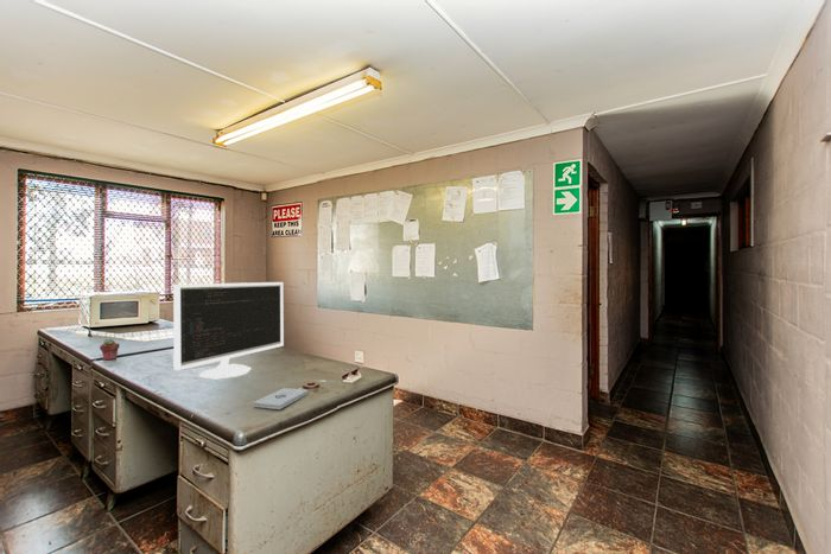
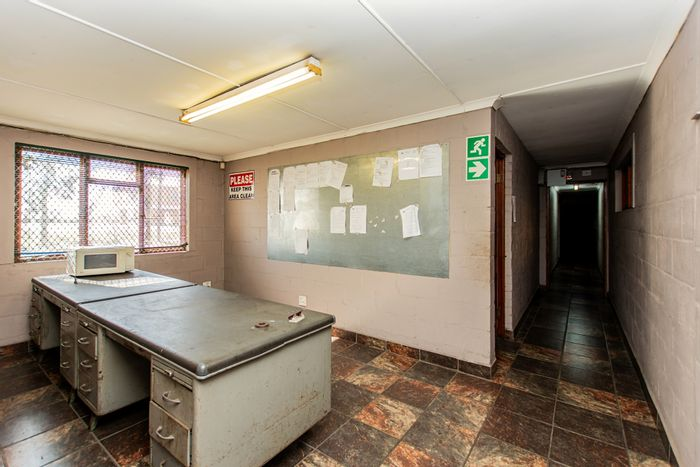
- potted succulent [99,338,120,361]
- computer monitor [172,281,285,380]
- notepad [253,387,310,410]
